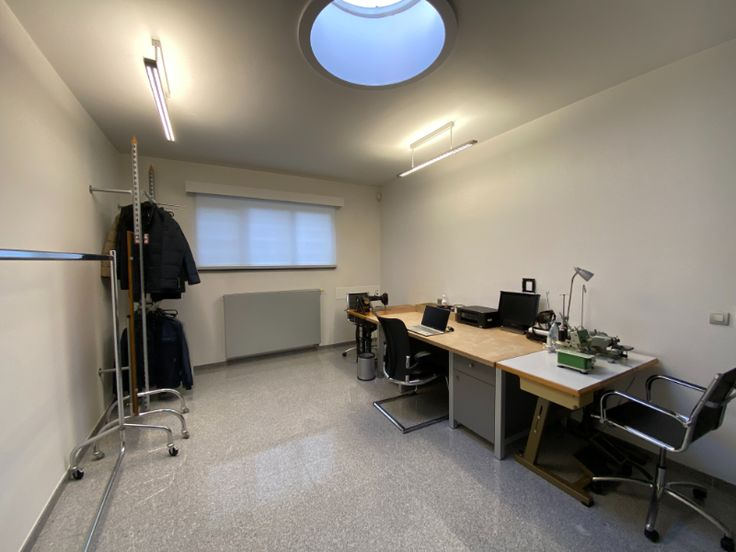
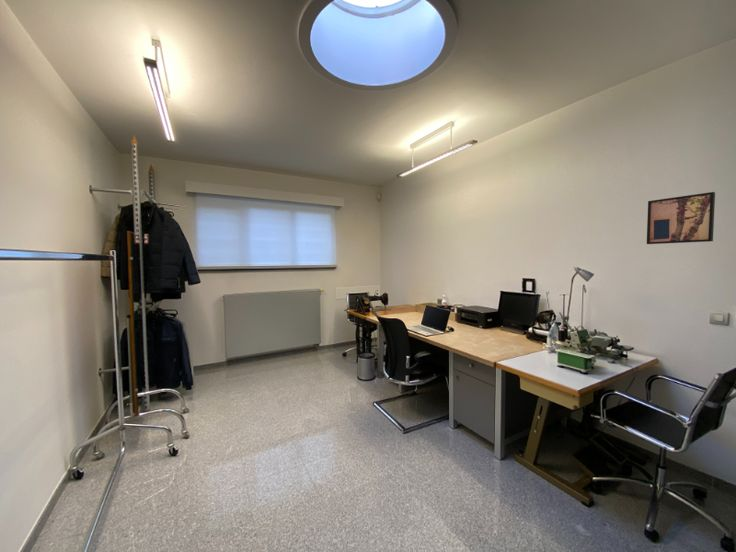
+ wall art [646,191,716,245]
